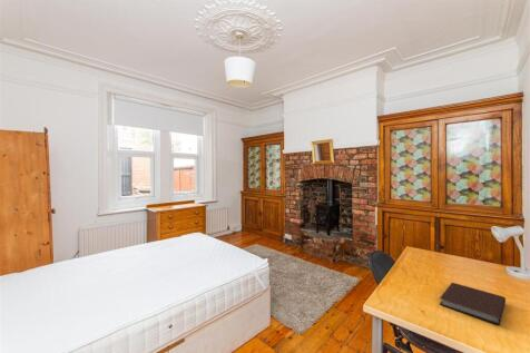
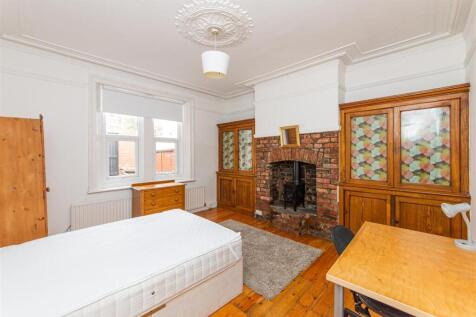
- notebook [439,282,507,326]
